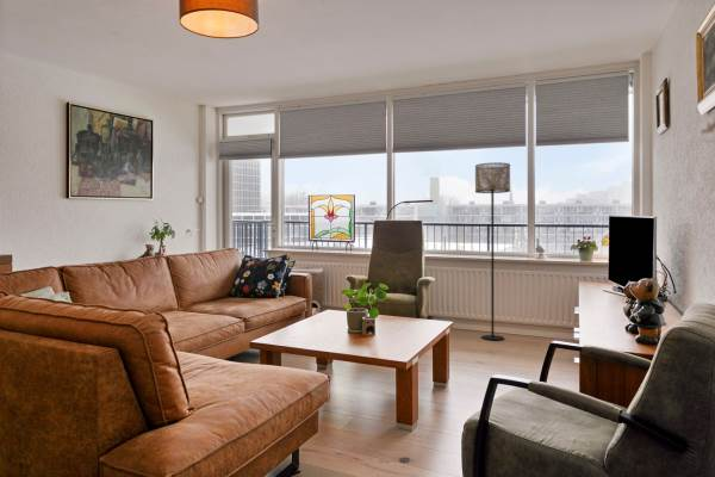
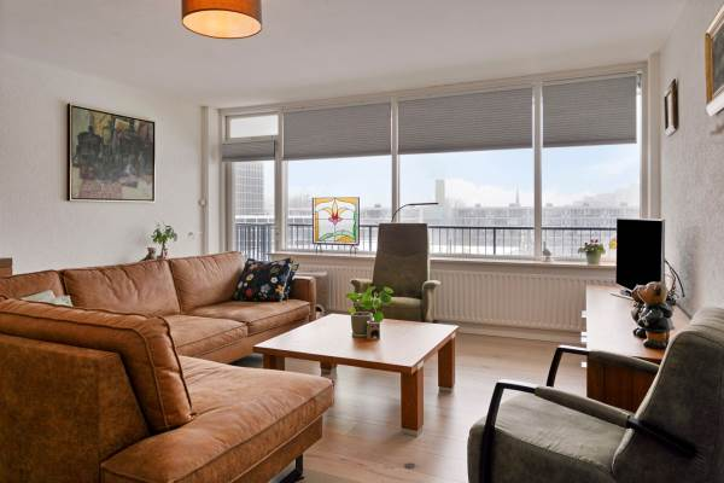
- floor lamp [474,161,511,341]
